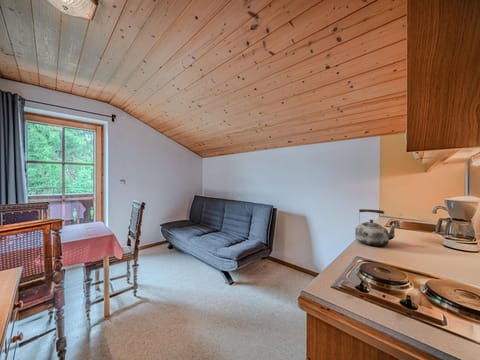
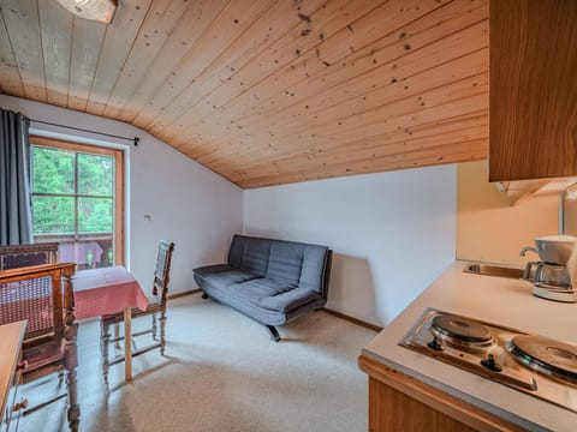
- kettle [354,208,398,247]
